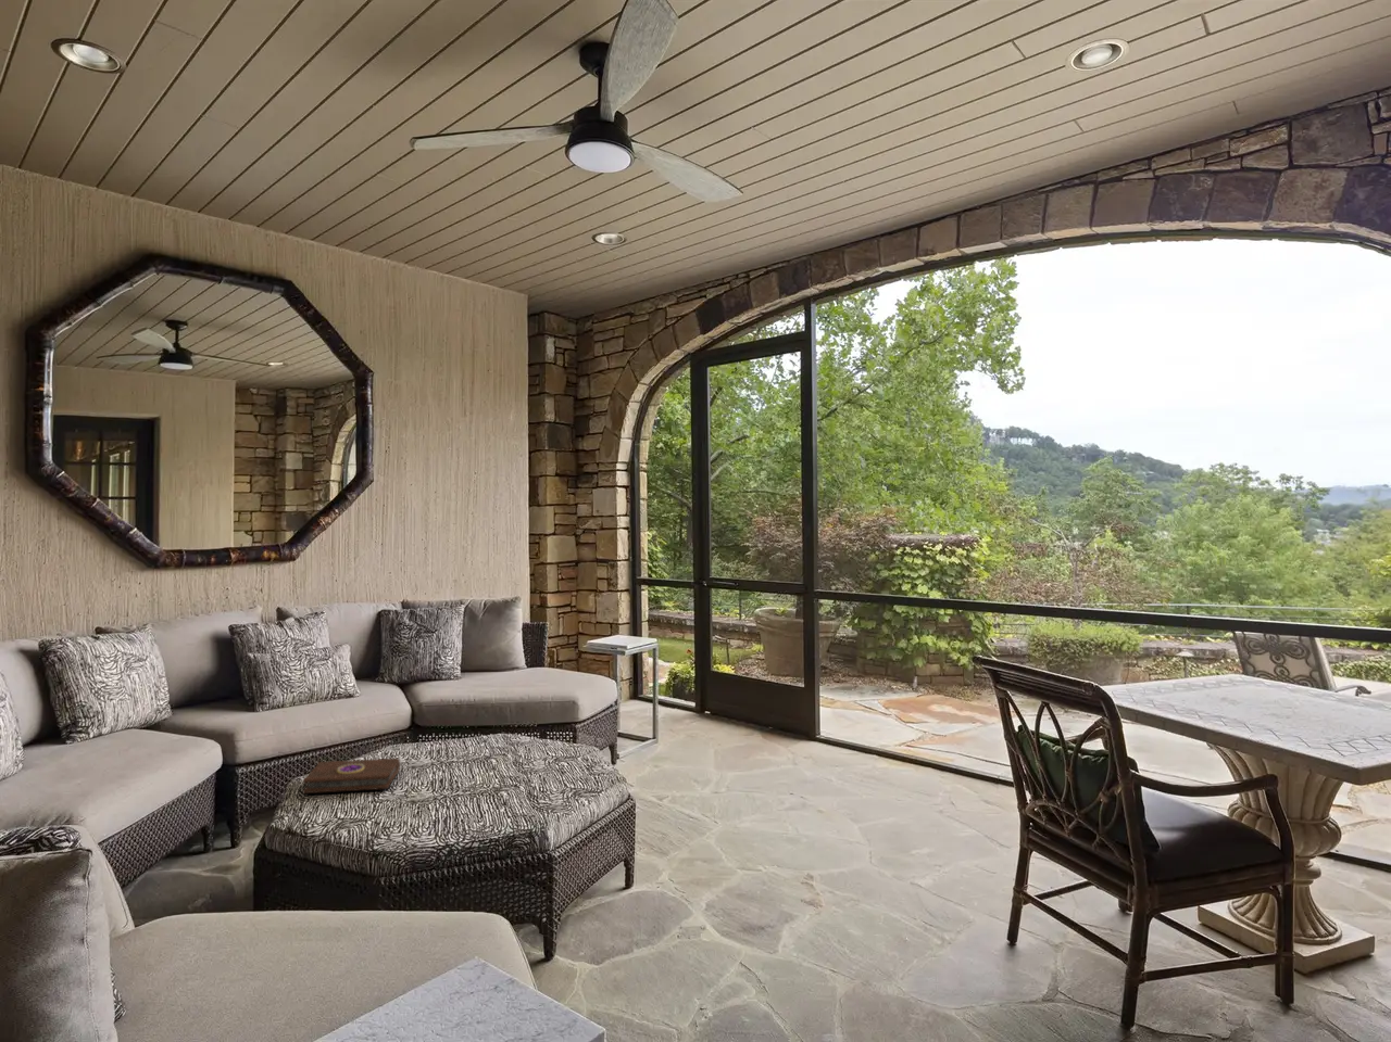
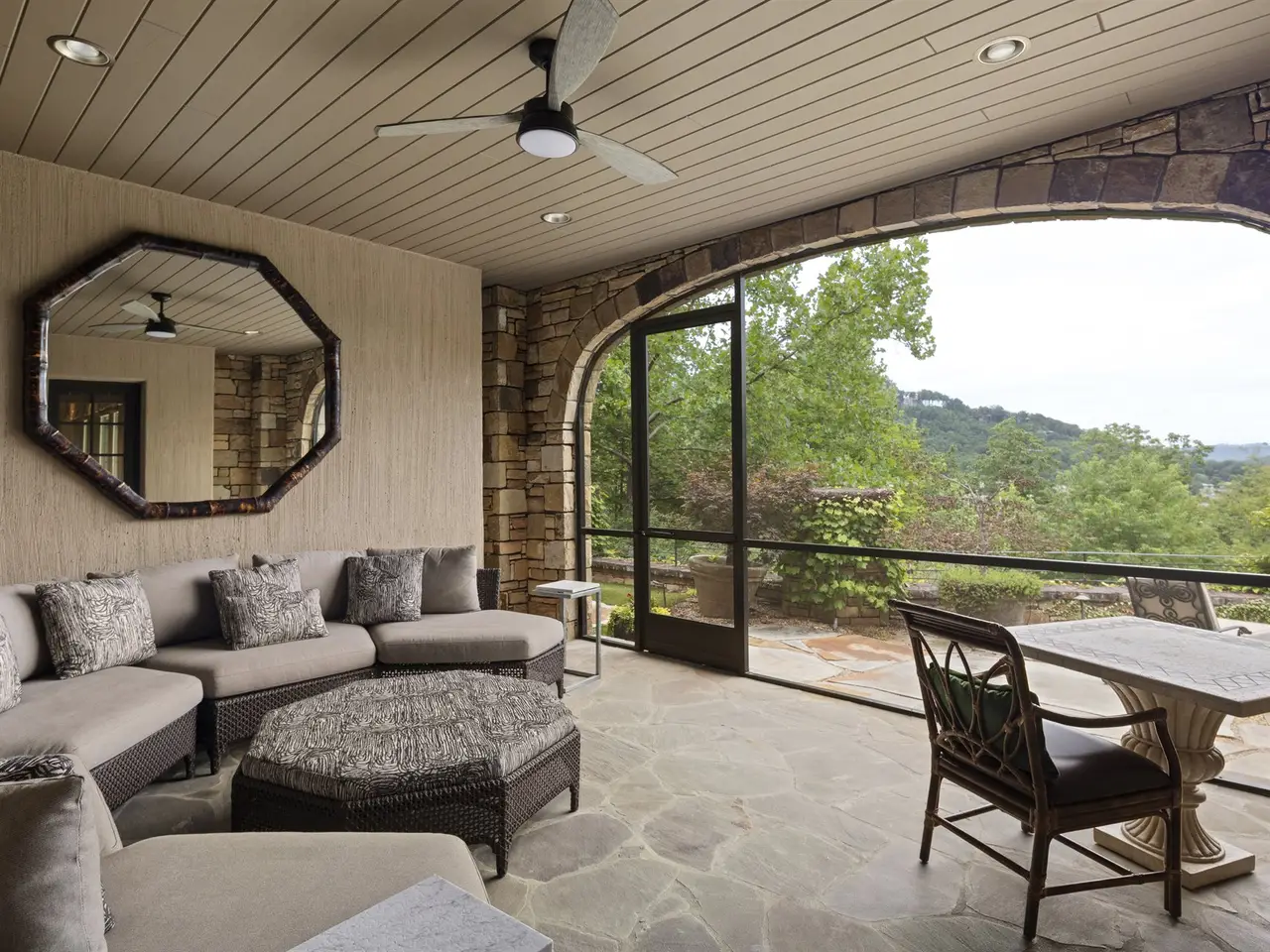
- book [302,757,401,795]
